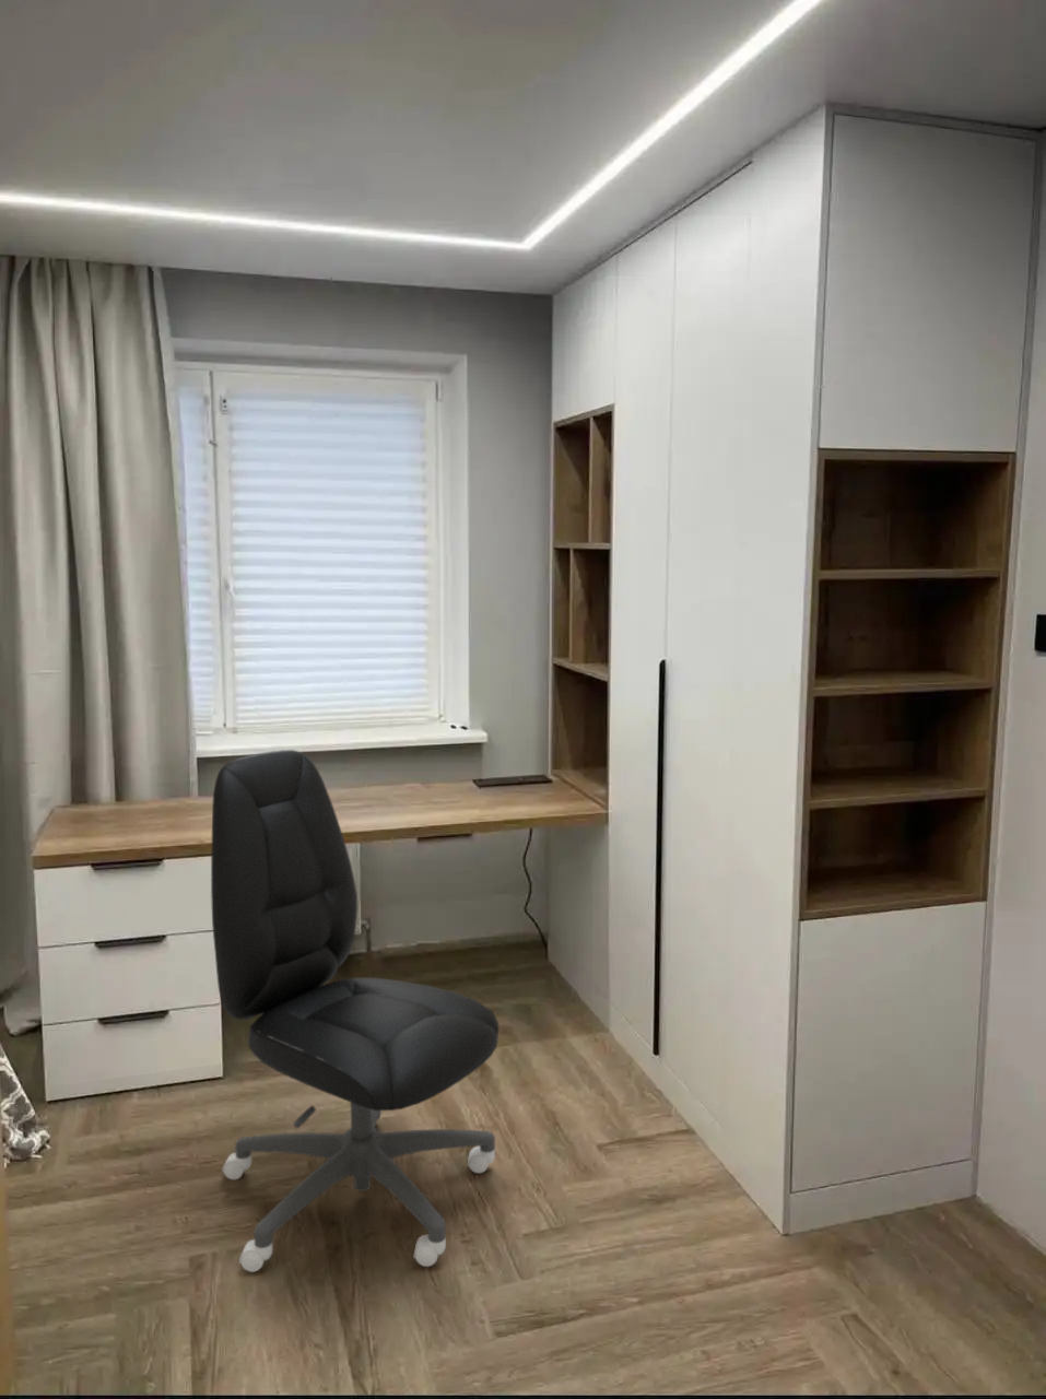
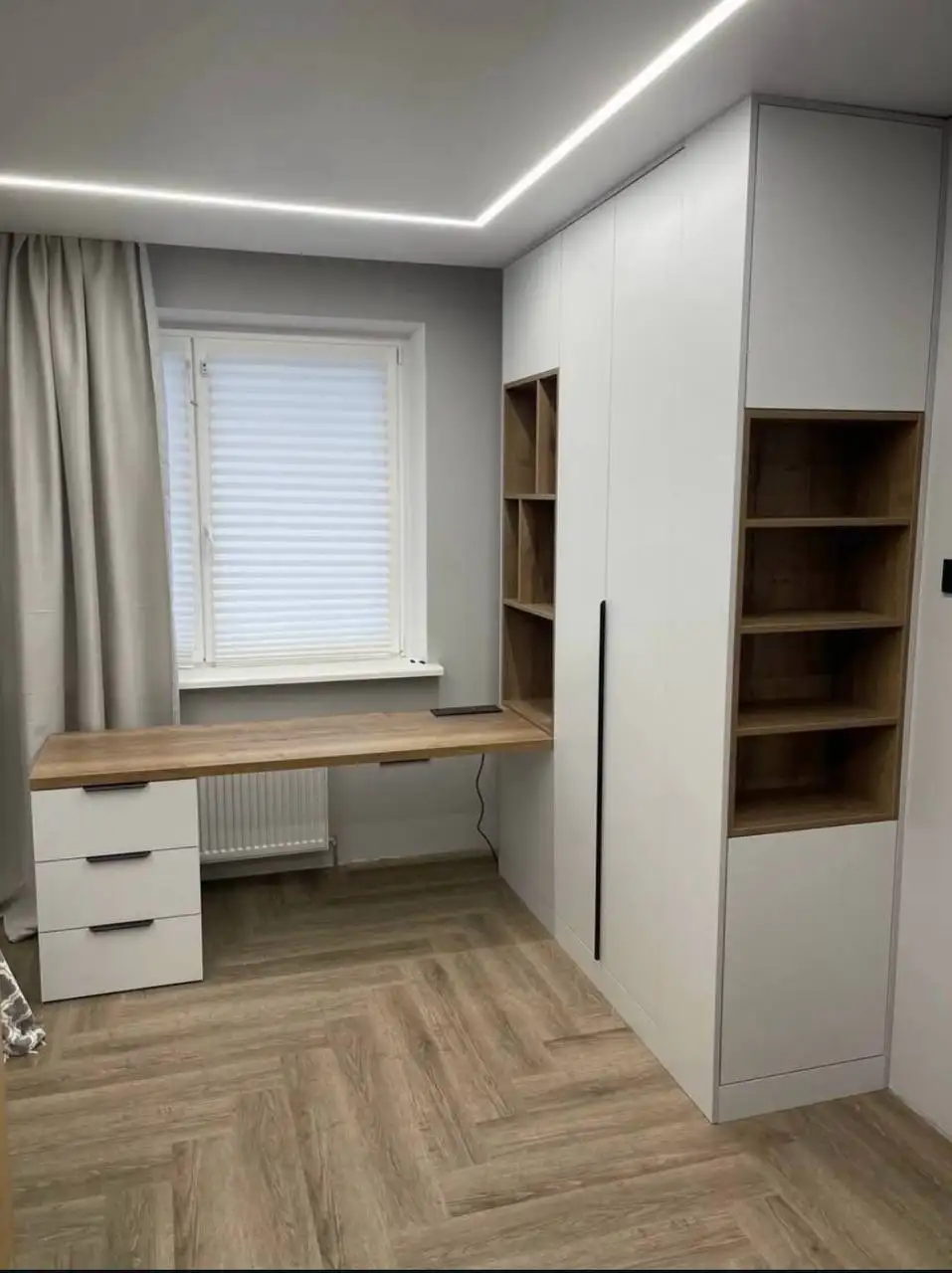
- office chair [210,748,501,1274]
